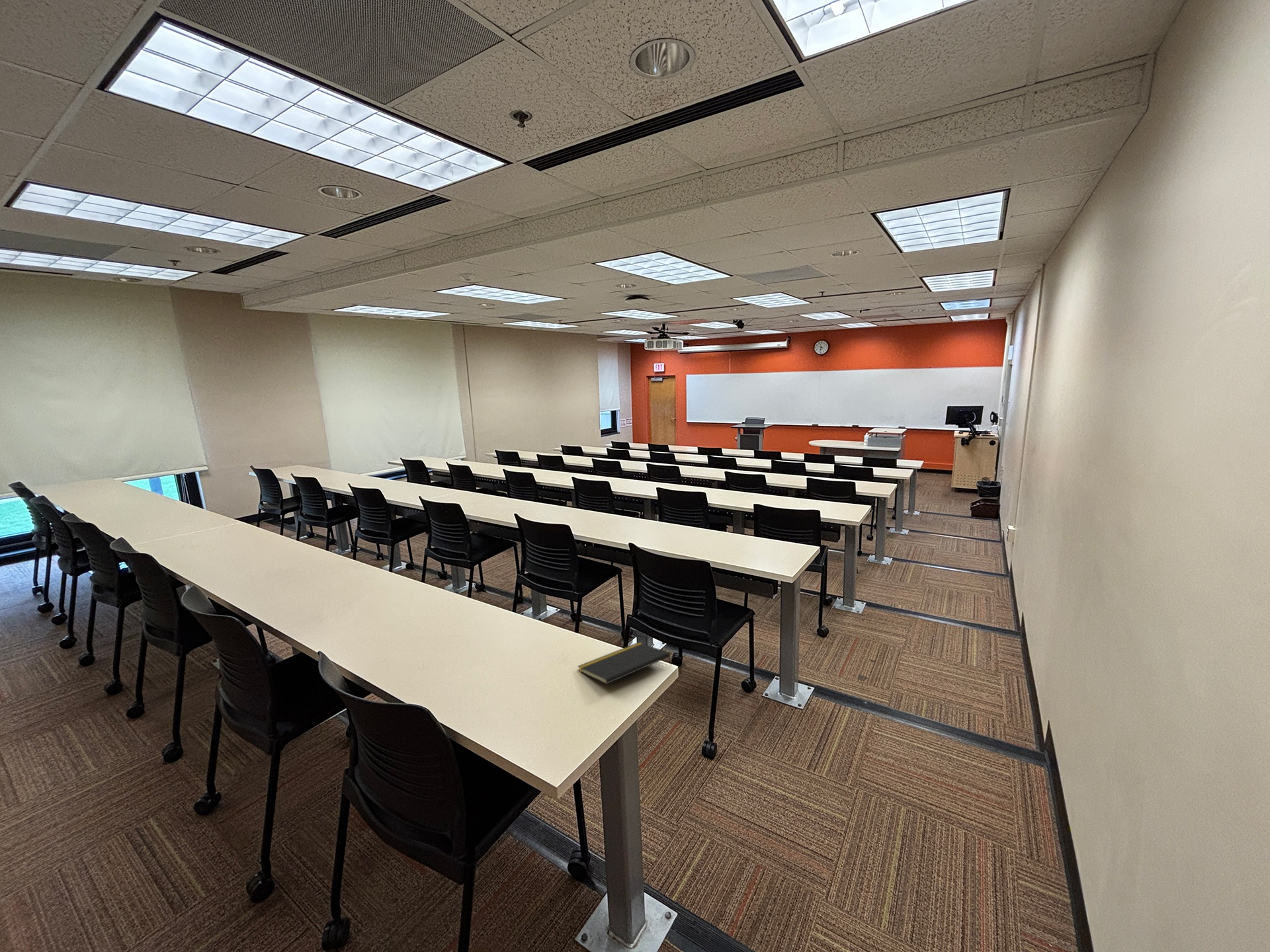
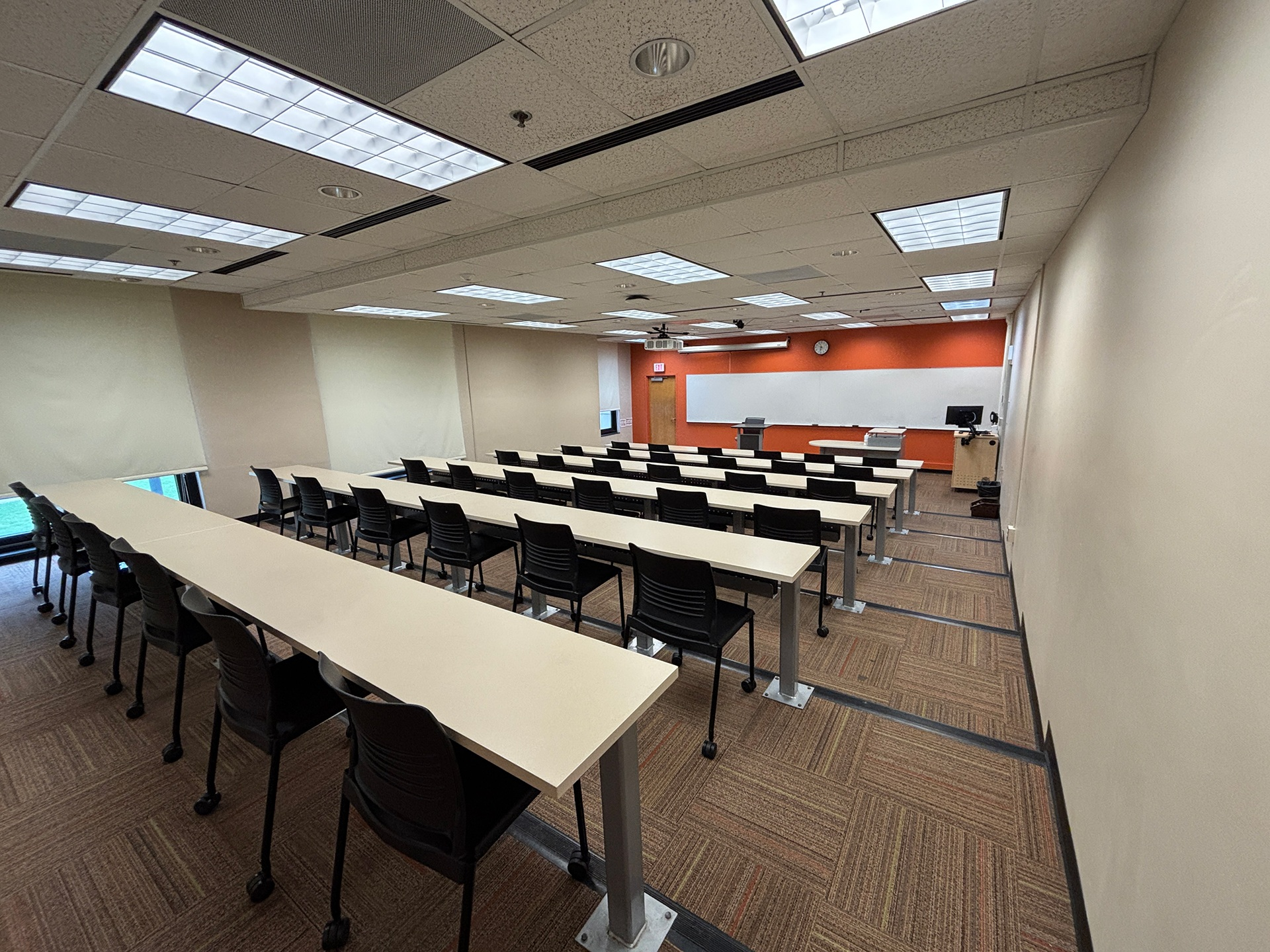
- notepad [577,641,672,685]
